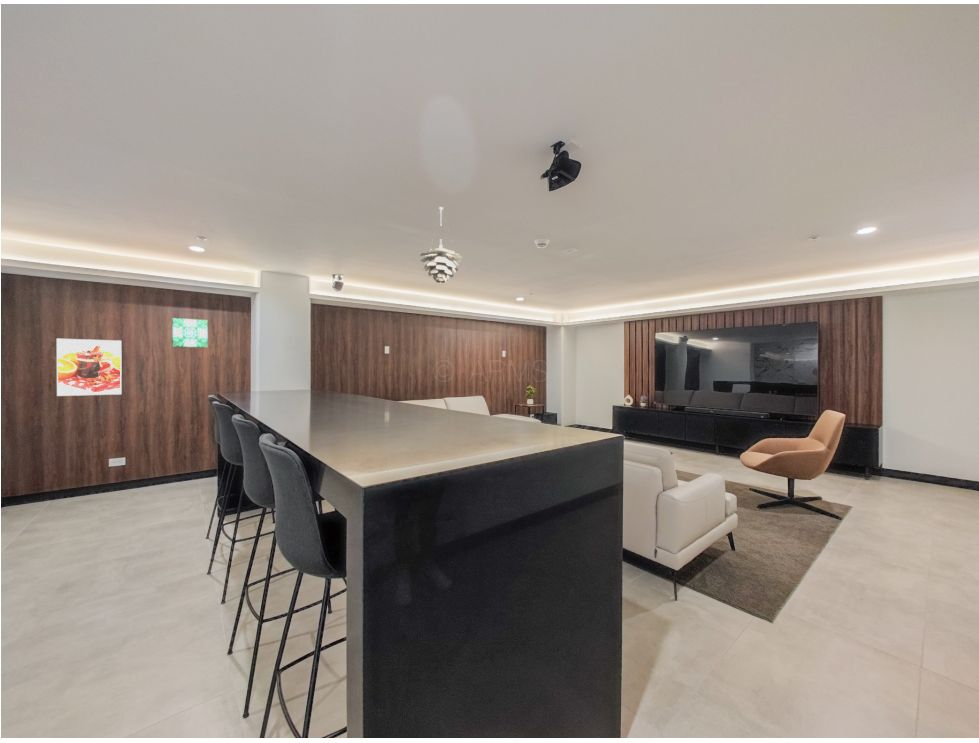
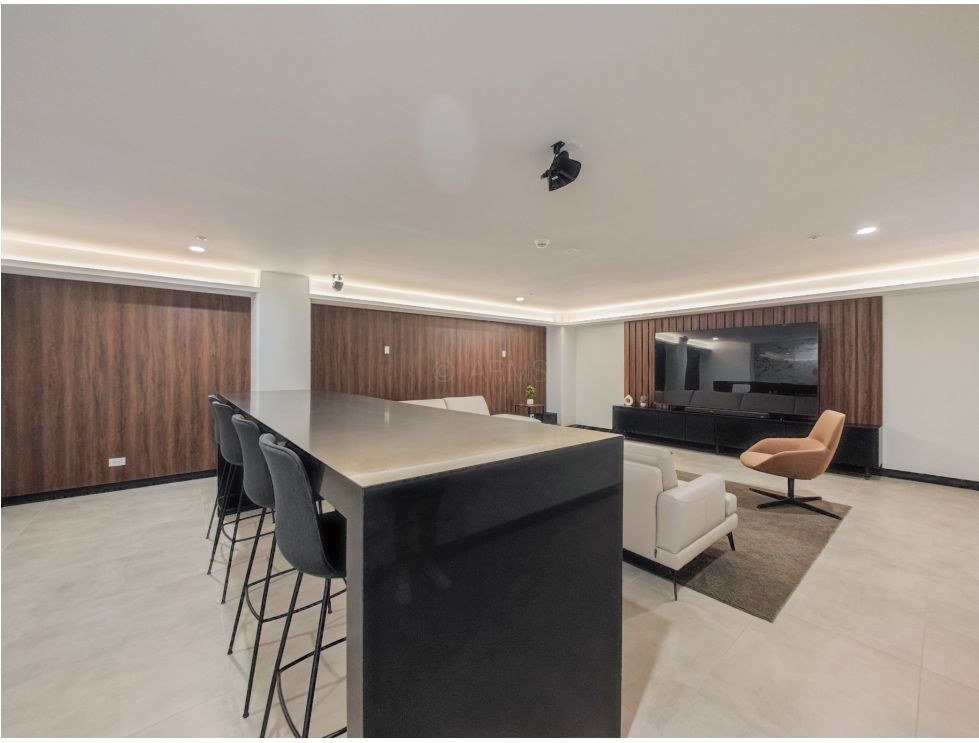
- wall art [172,317,209,348]
- pendant light [419,206,463,284]
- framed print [56,338,123,397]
